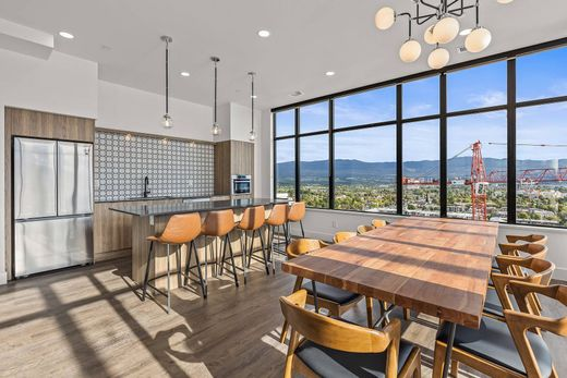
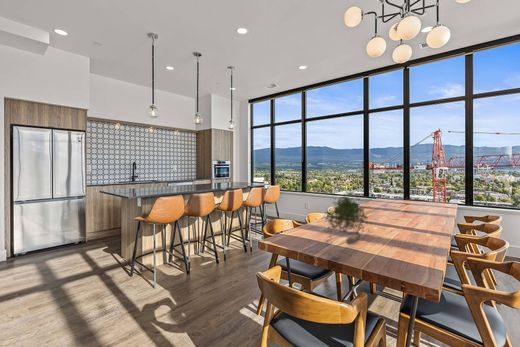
+ plant [321,190,374,249]
